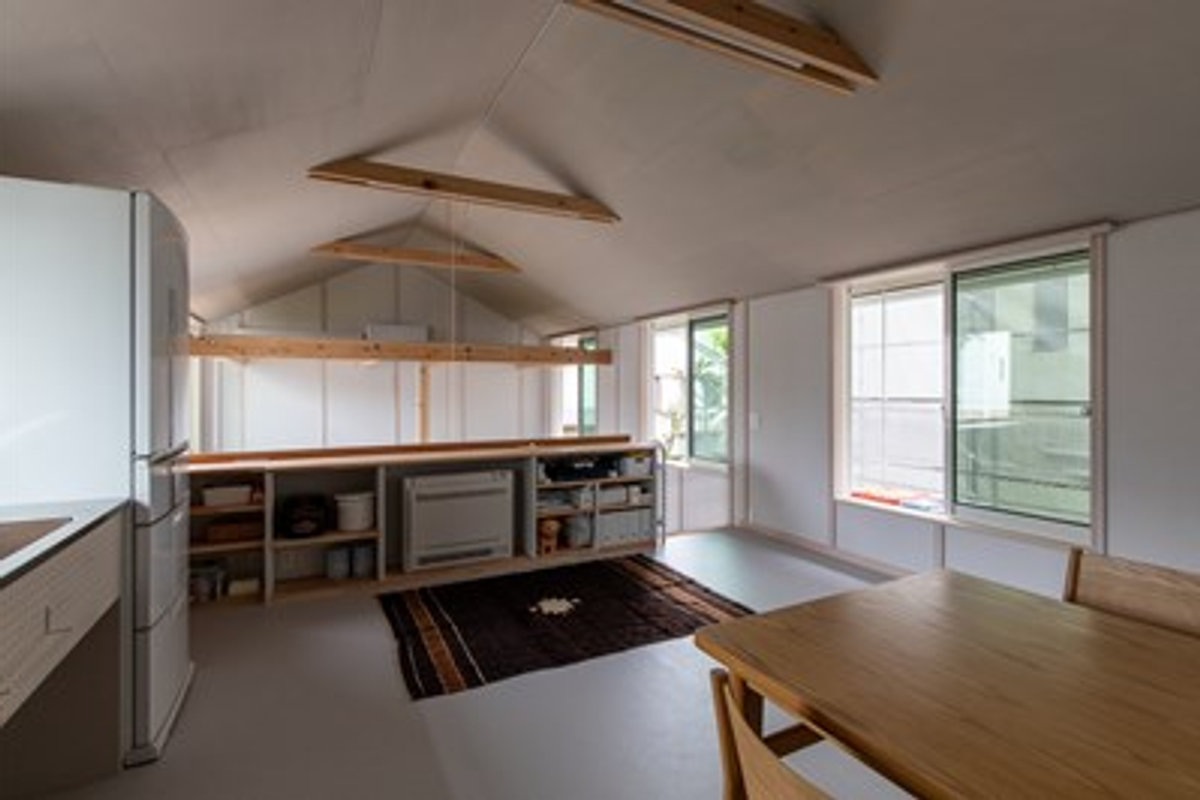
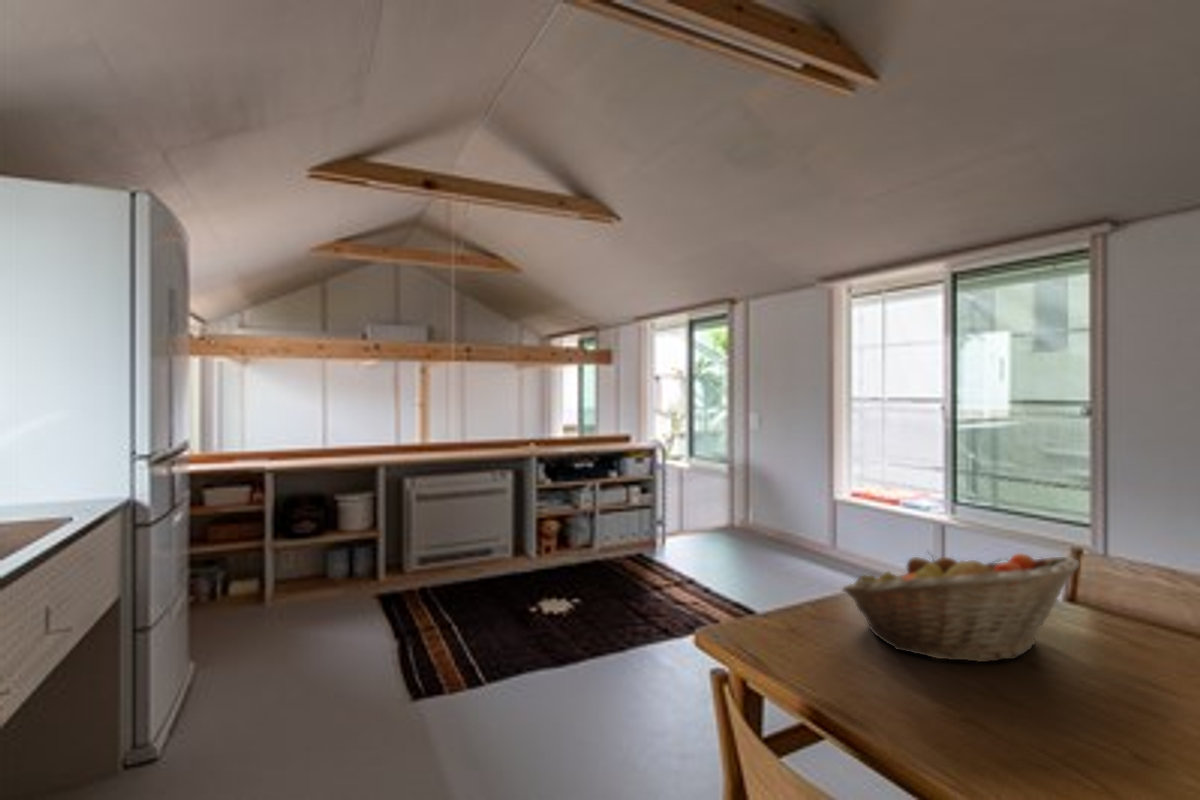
+ fruit basket [841,550,1081,663]
